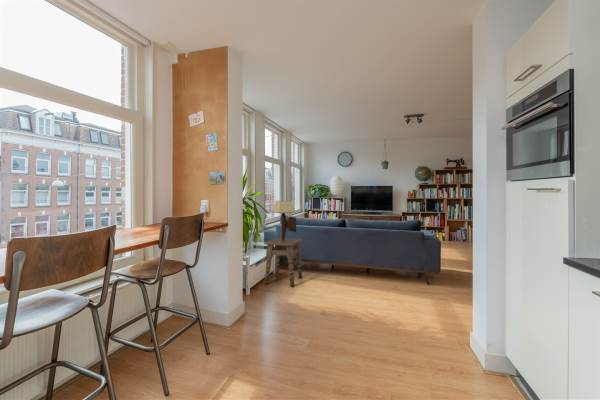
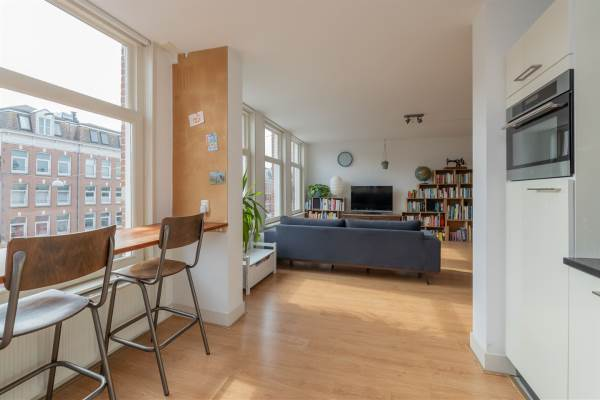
- lampshade [271,200,297,241]
- side table [263,237,304,288]
